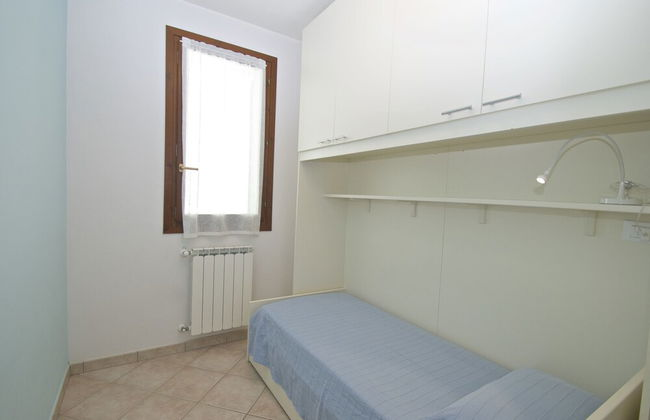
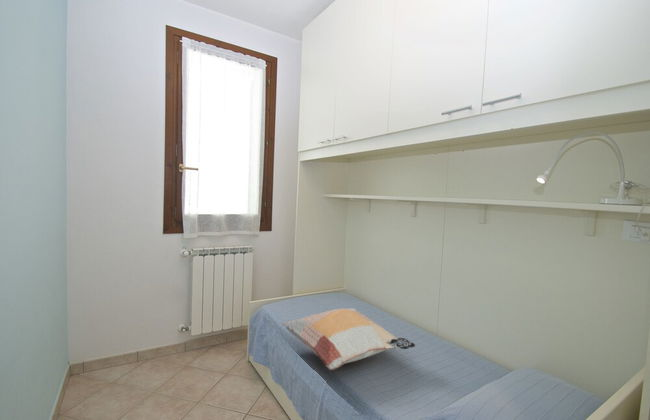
+ decorative pillow [281,307,416,371]
